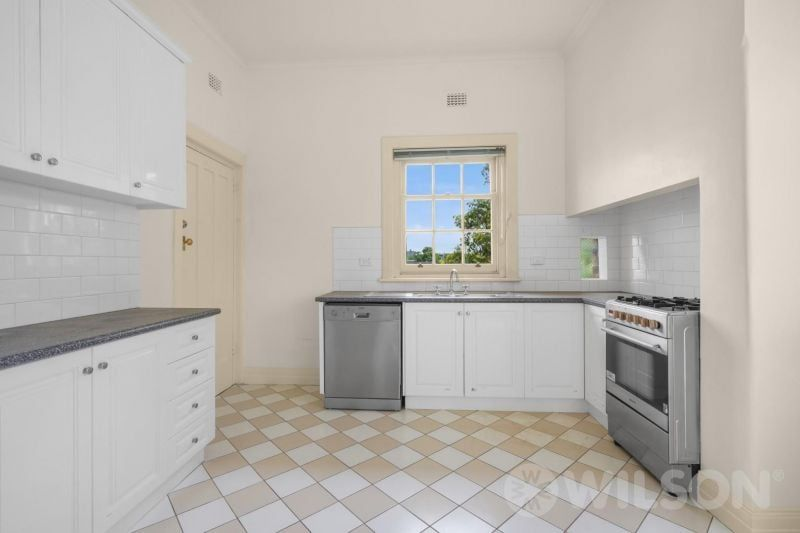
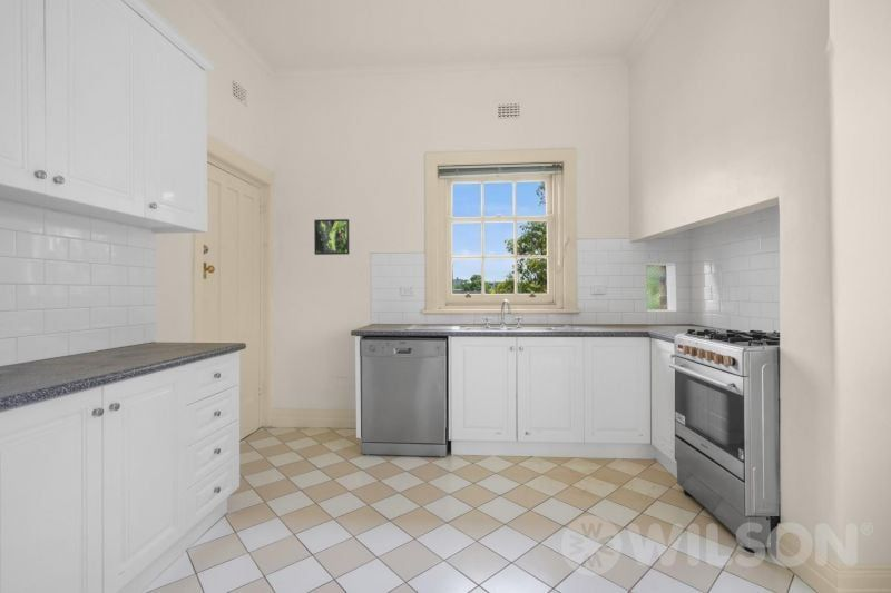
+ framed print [313,218,351,256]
